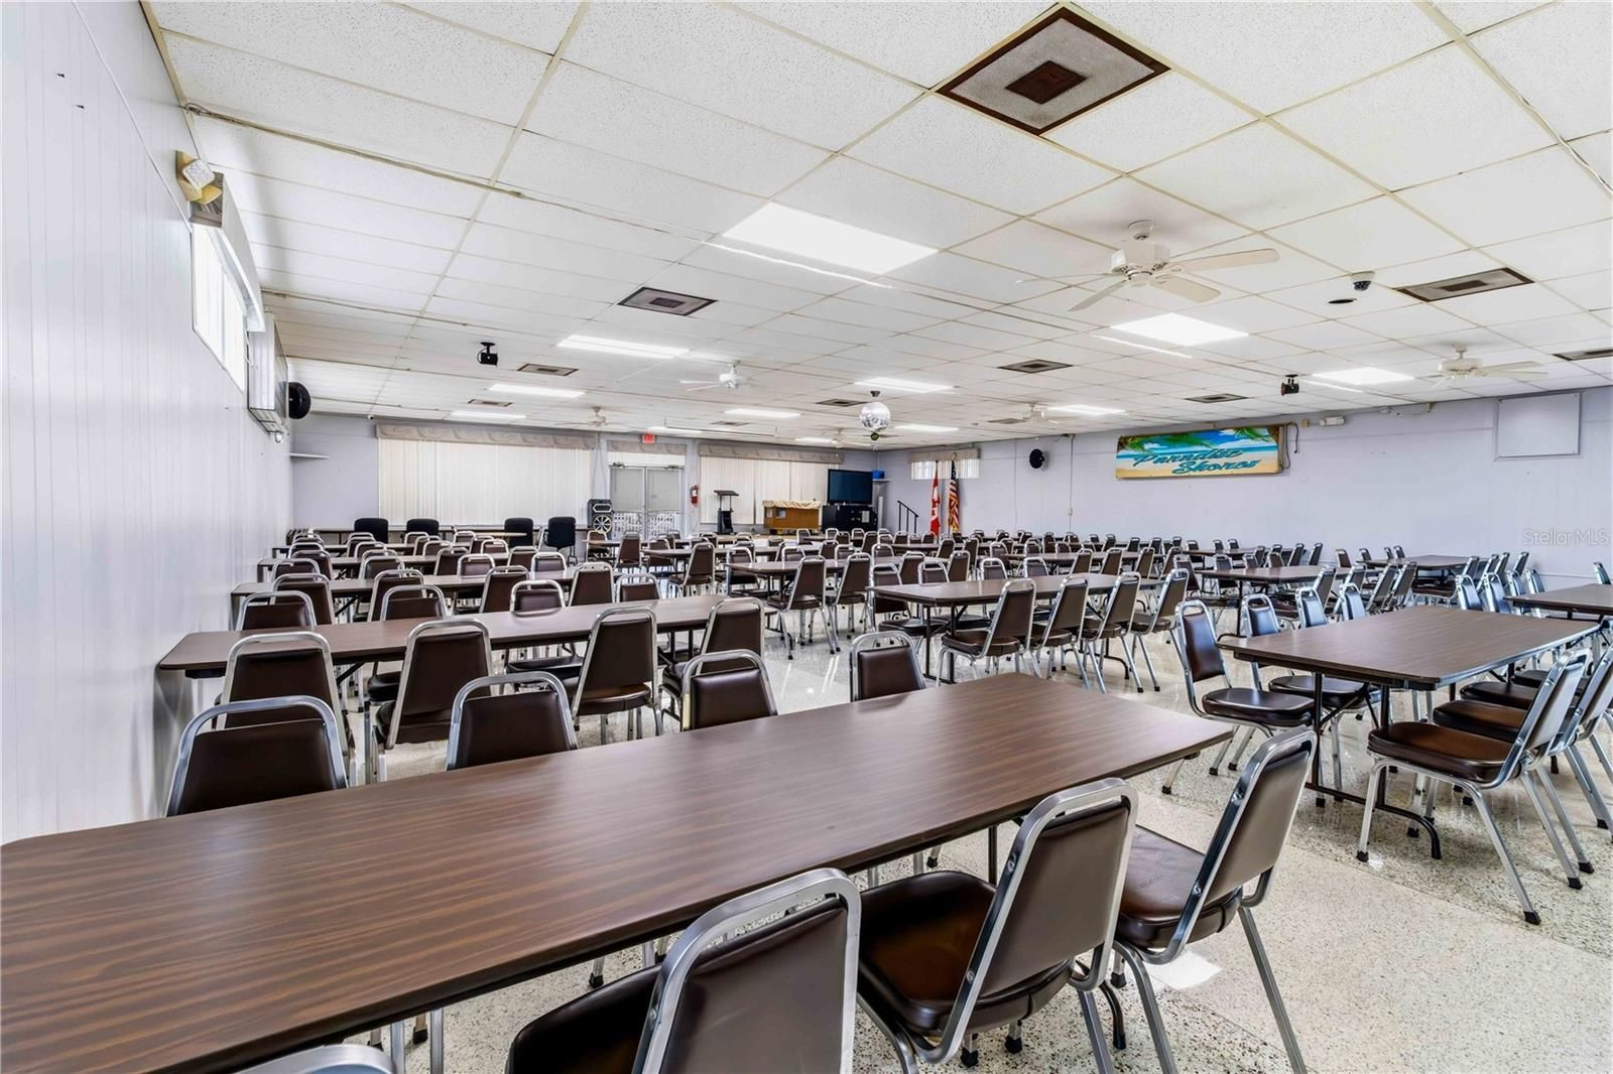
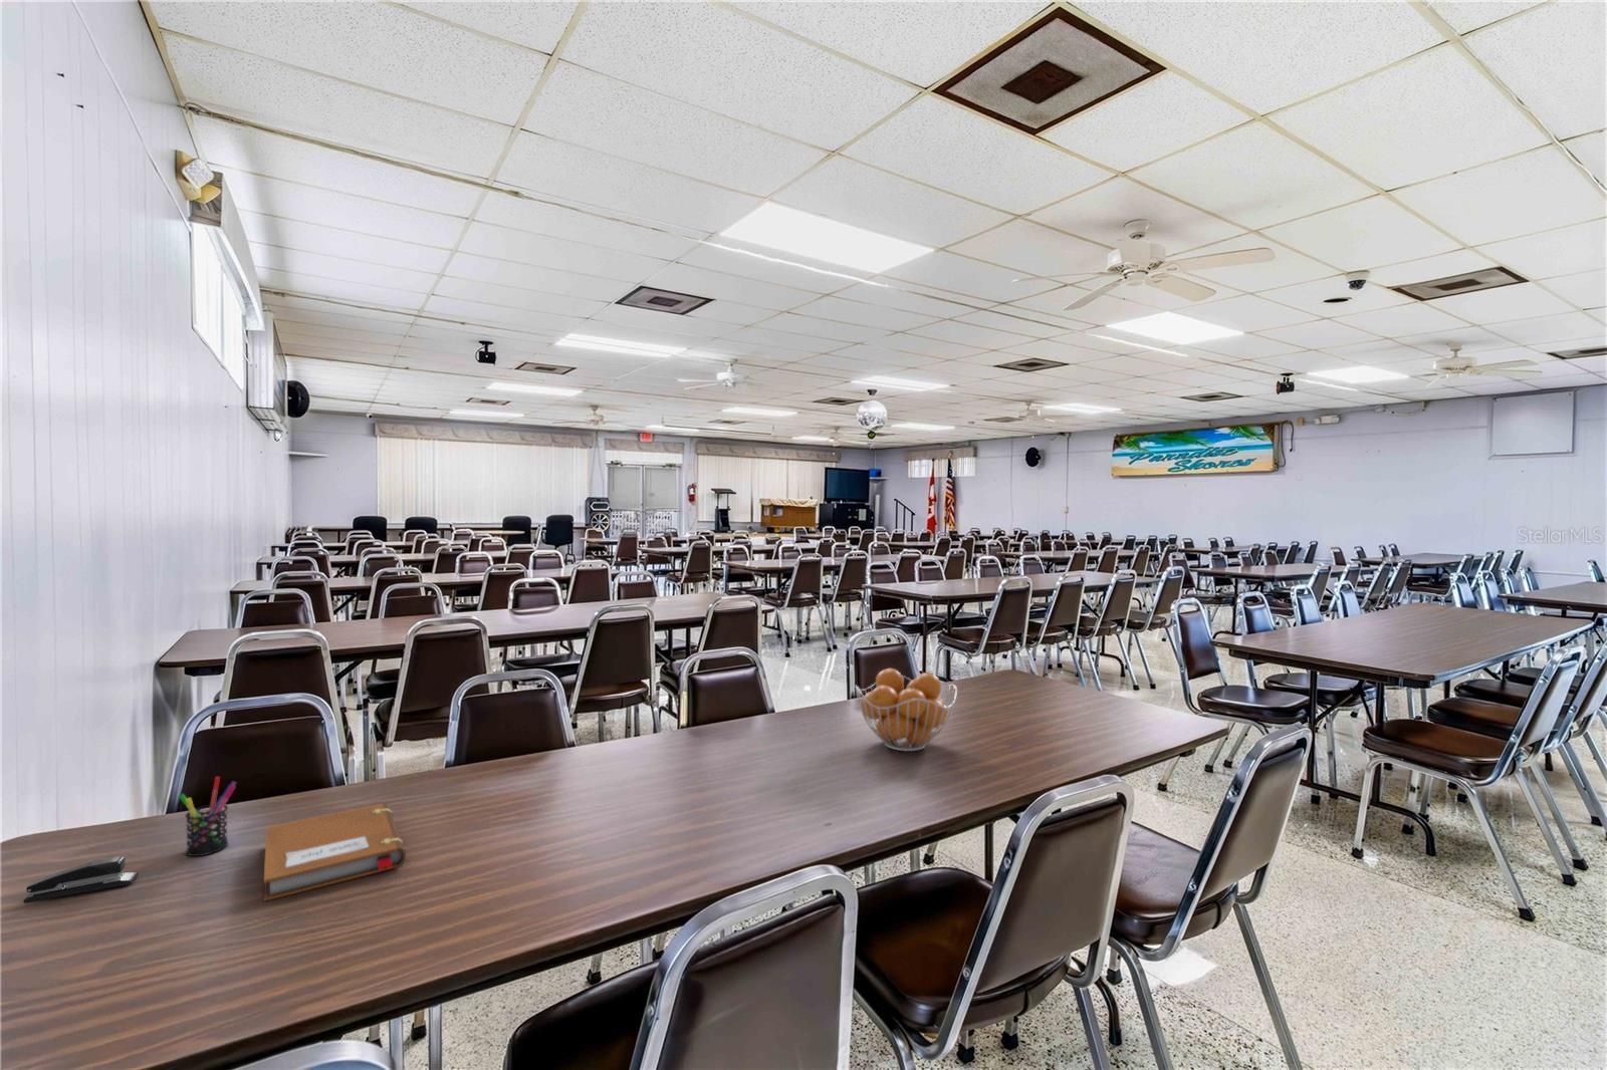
+ fruit basket [854,668,958,752]
+ notebook [263,802,406,903]
+ pen holder [178,776,237,857]
+ stapler [22,855,140,904]
